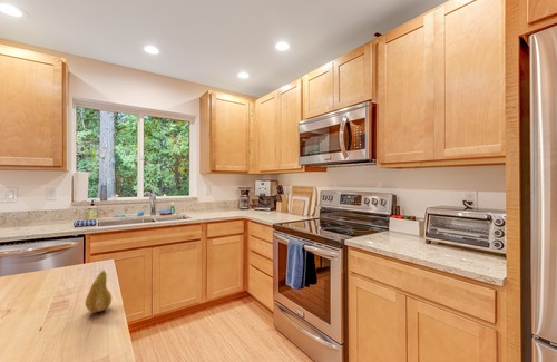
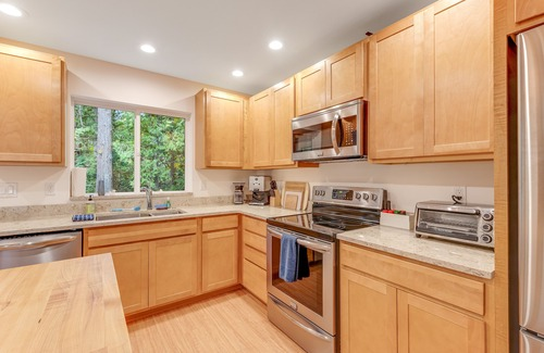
- fruit [85,270,113,314]
